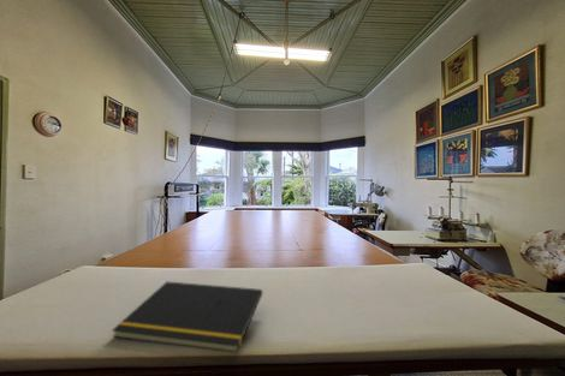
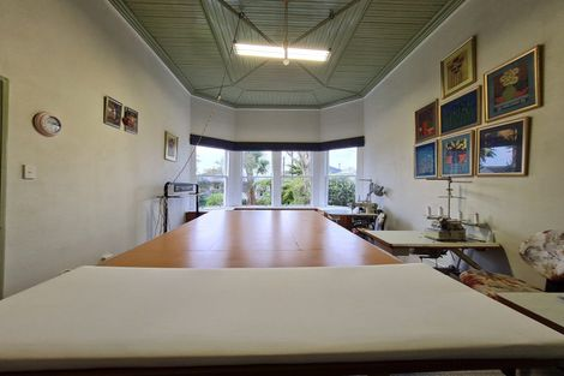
- notepad [111,280,263,354]
